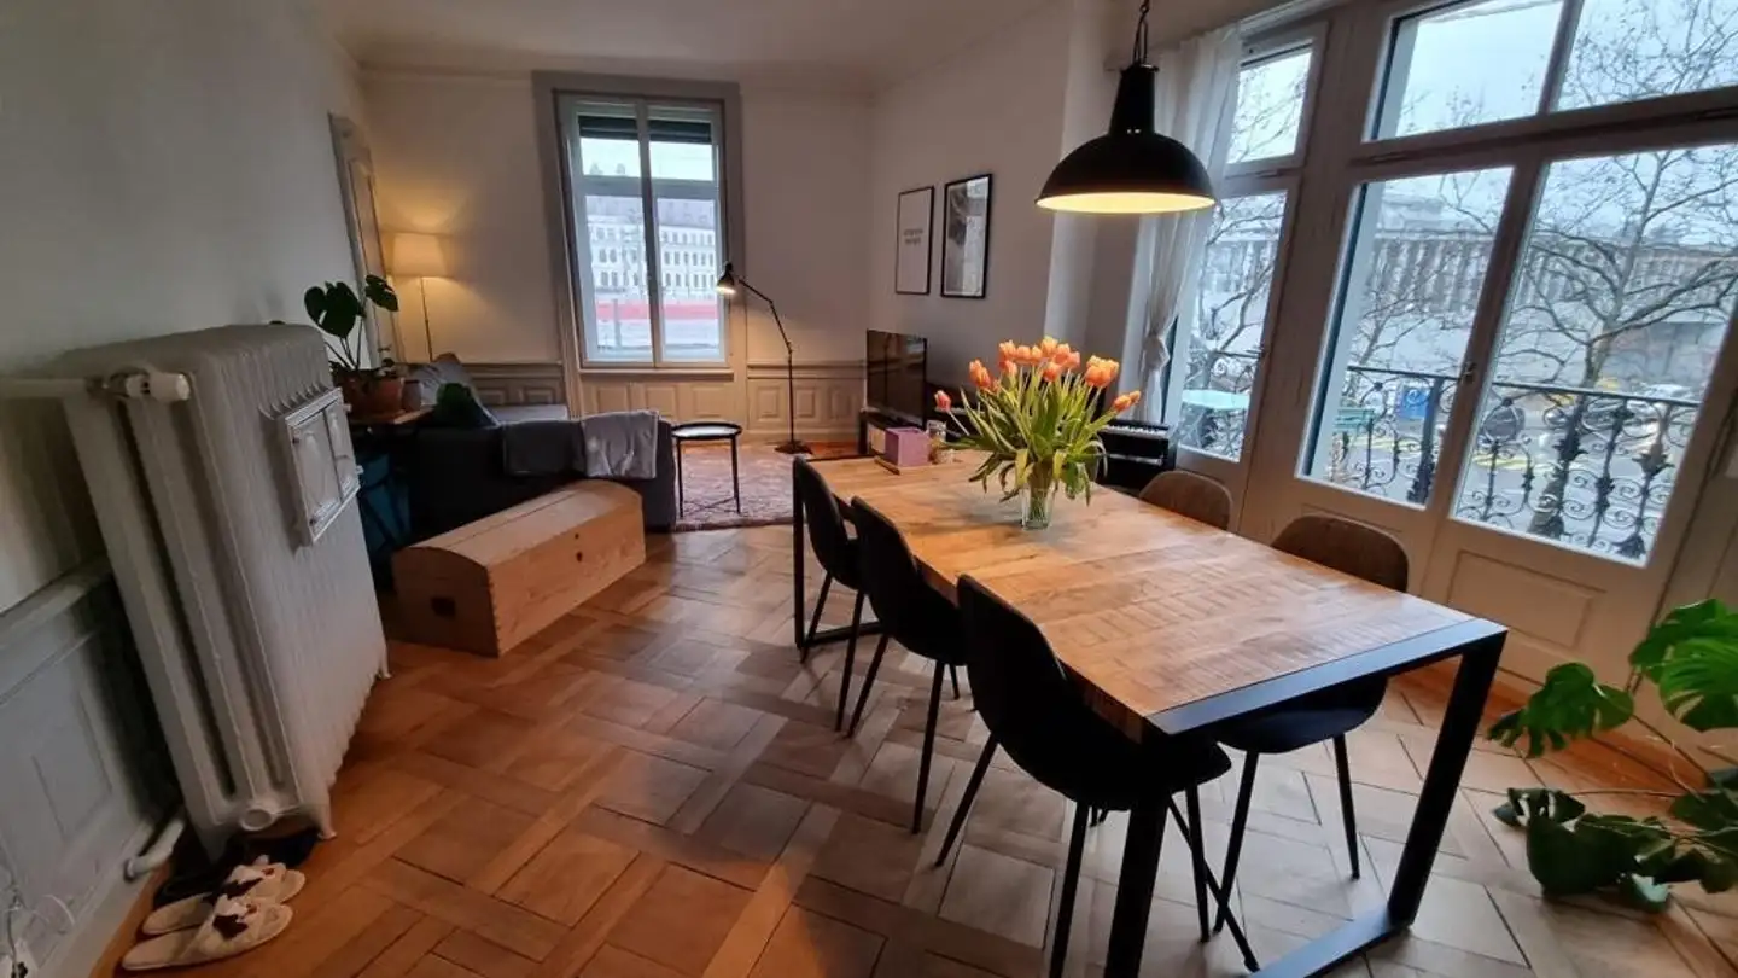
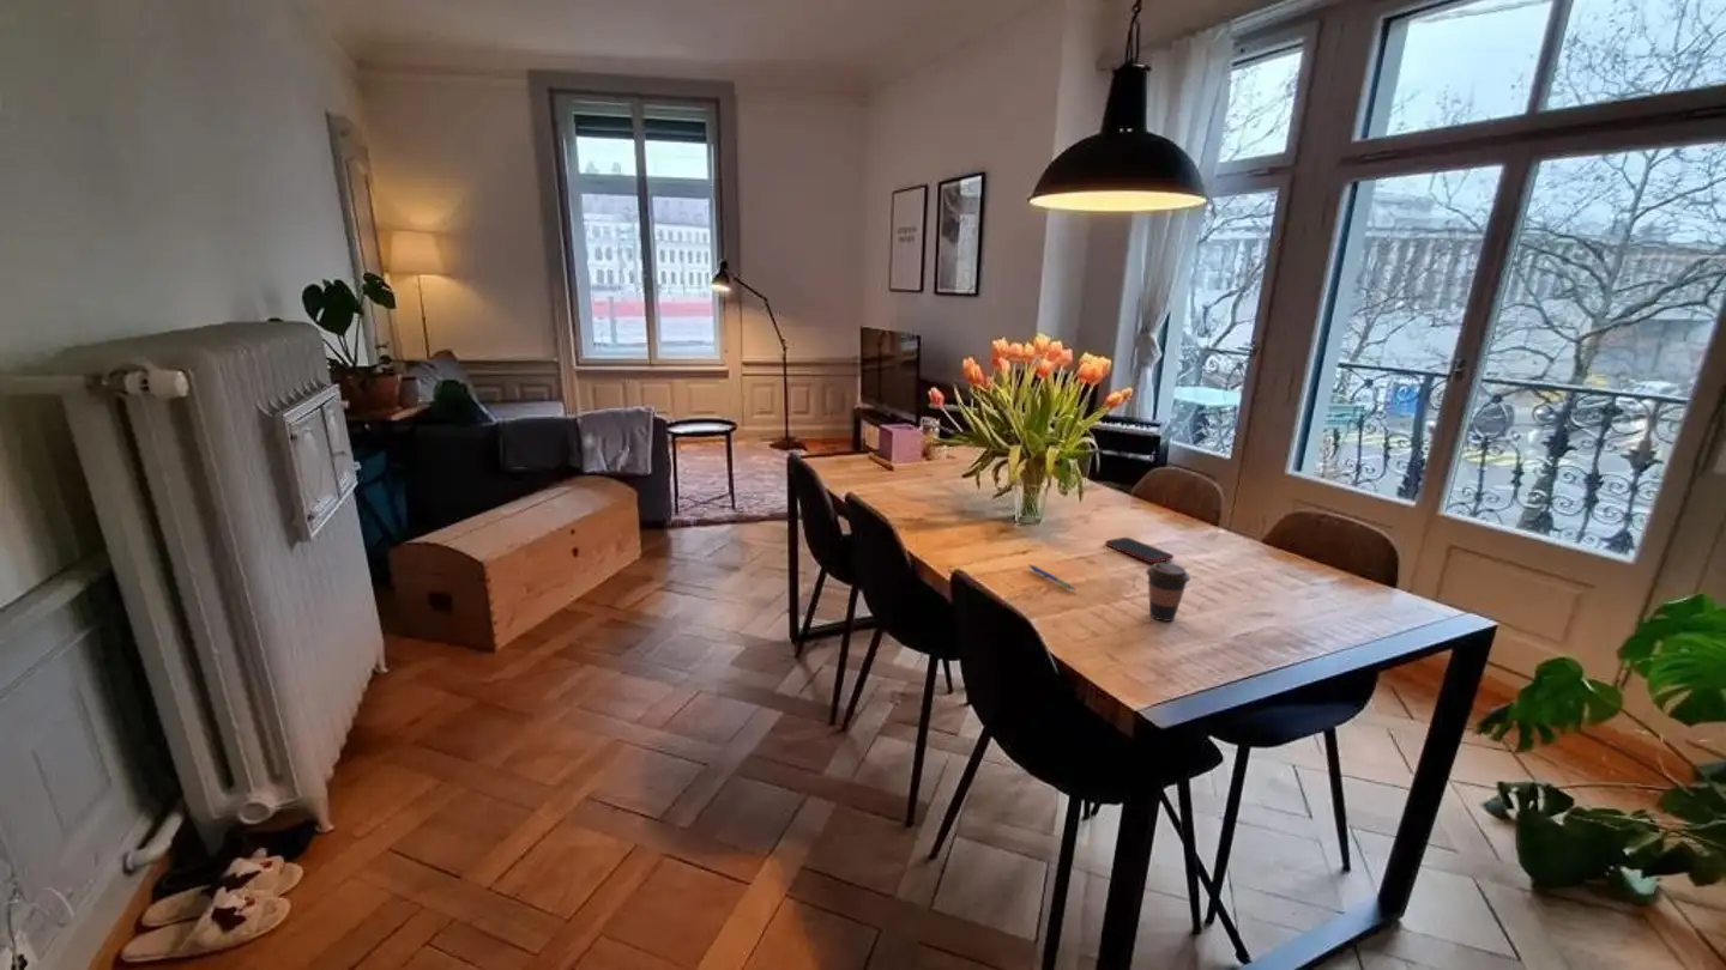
+ coffee cup [1145,562,1191,623]
+ pen [1027,563,1078,592]
+ cell phone [1104,536,1175,564]
